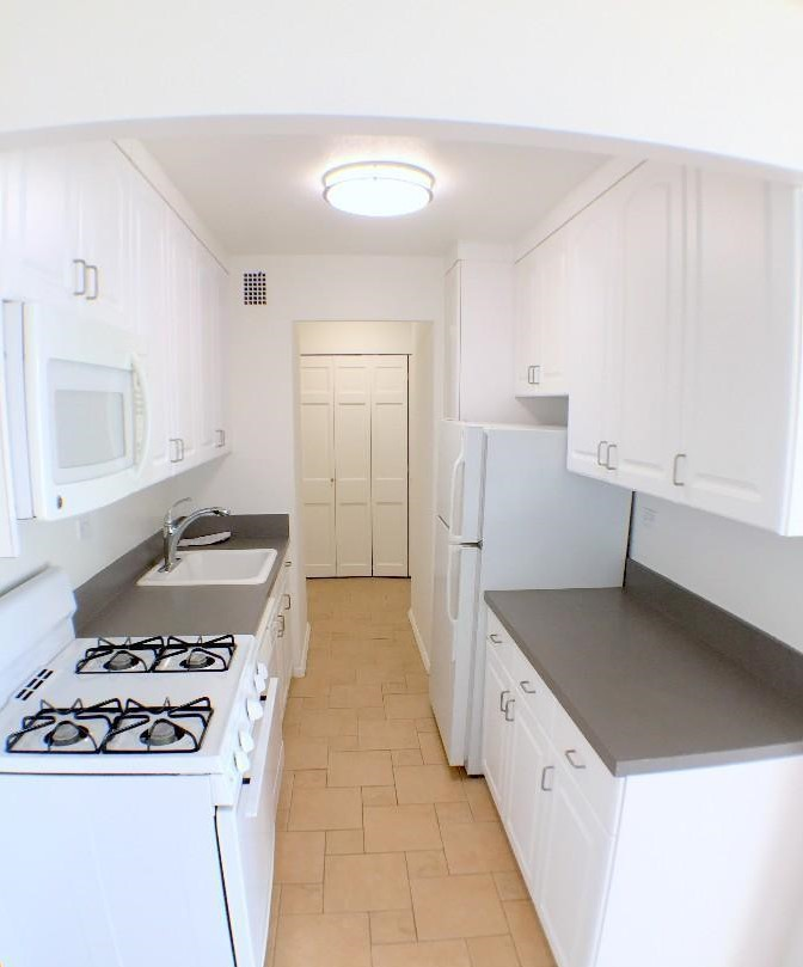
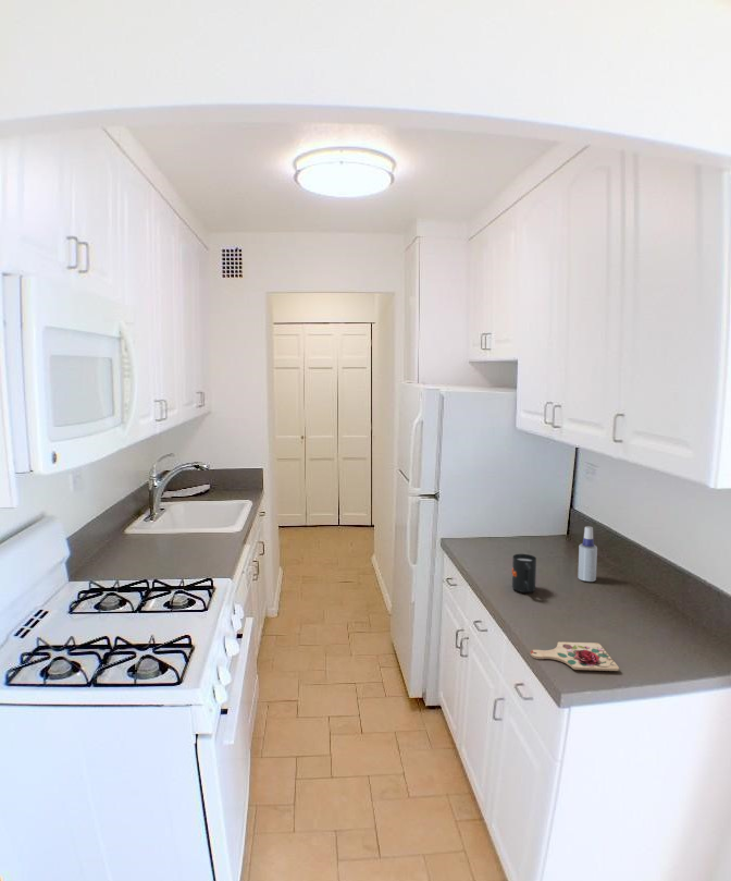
+ cutting board [530,641,620,672]
+ spray bottle [577,525,598,583]
+ mug [511,553,537,594]
